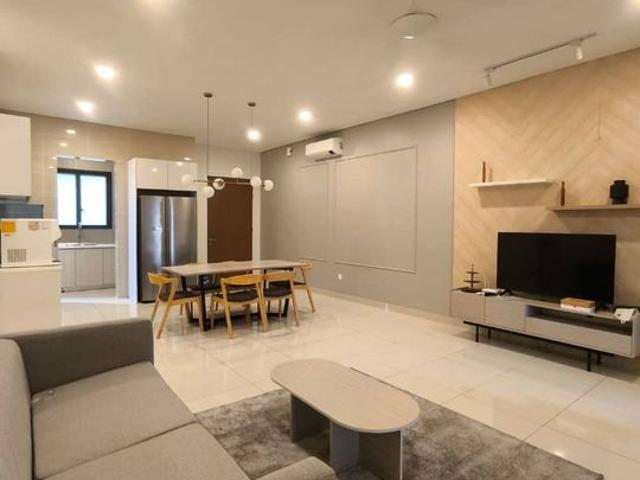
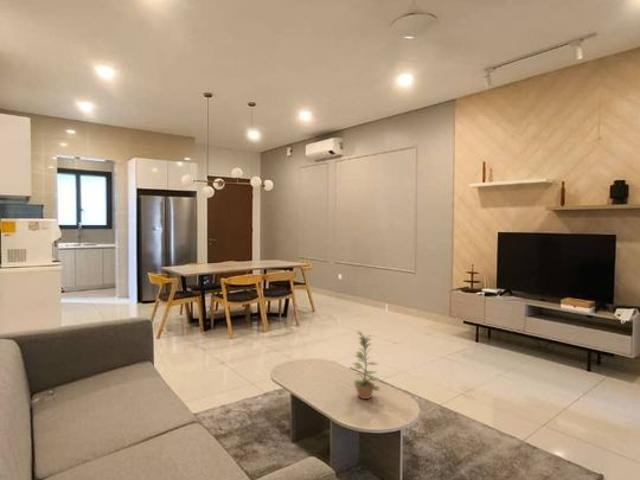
+ plant [352,331,382,400]
